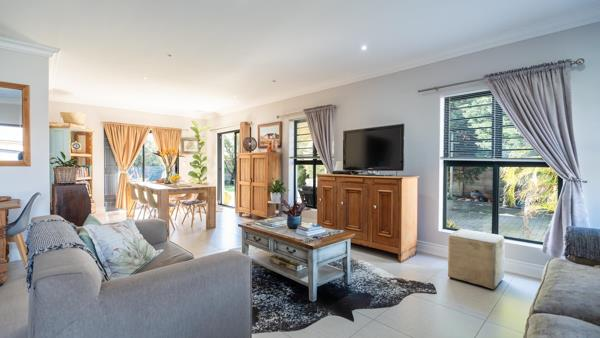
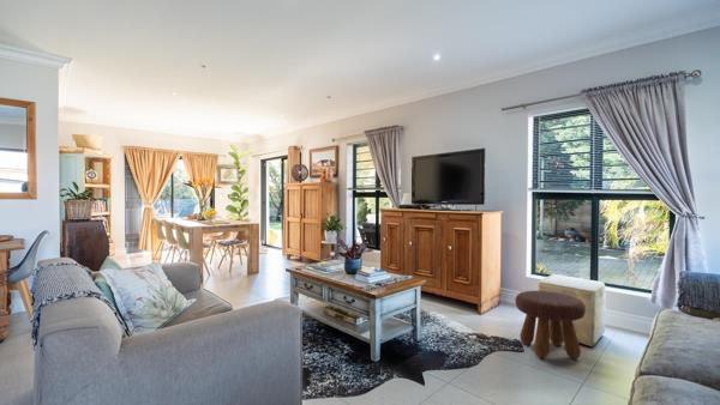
+ footstool [514,290,587,359]
